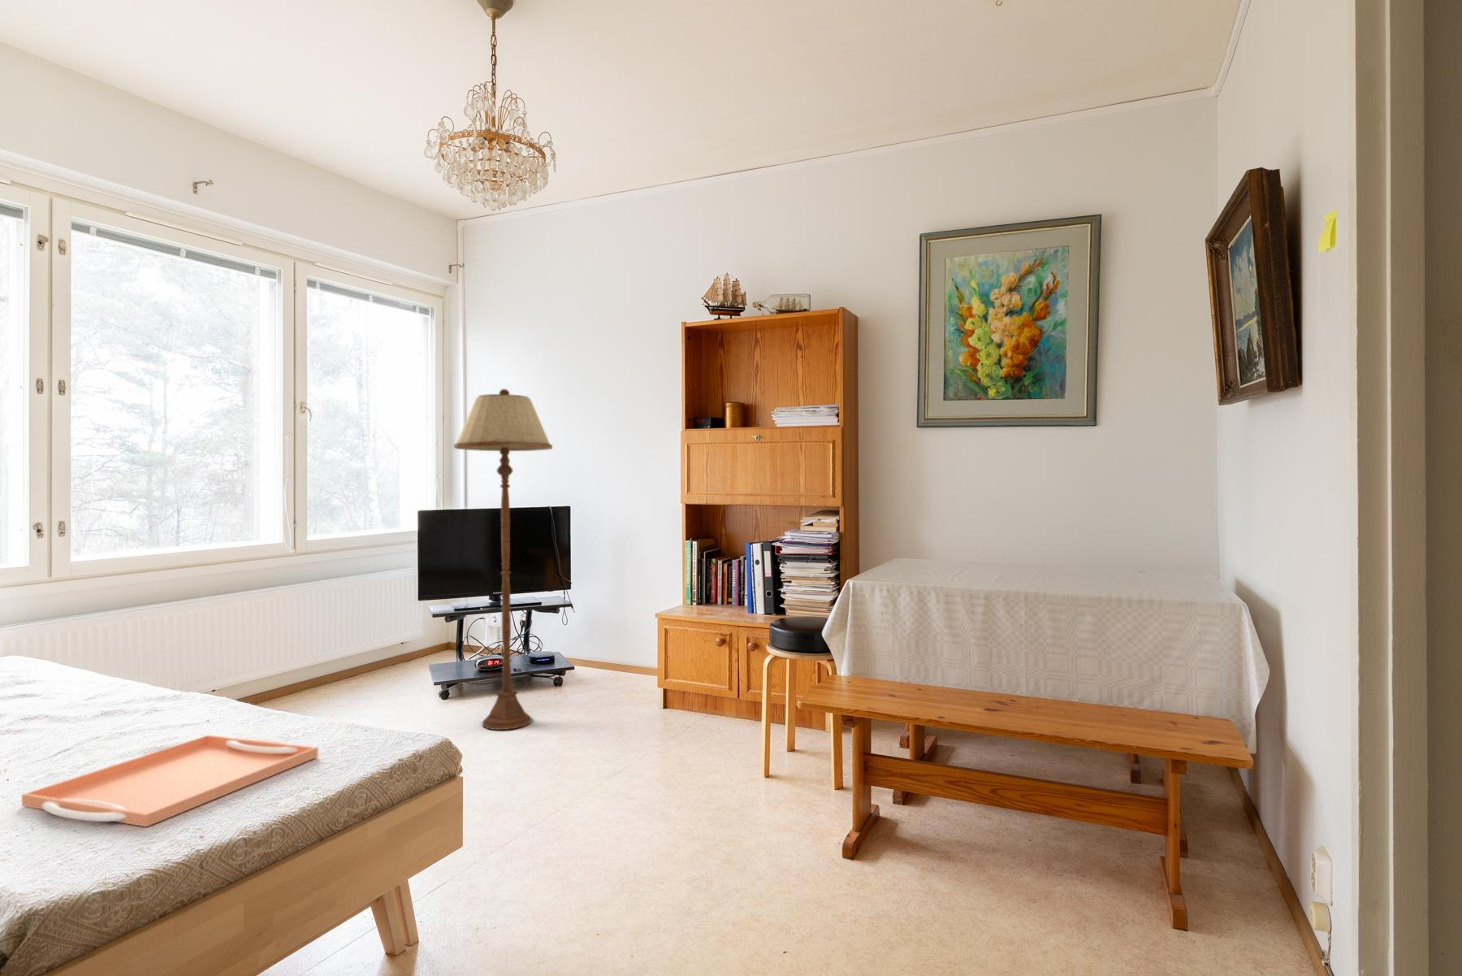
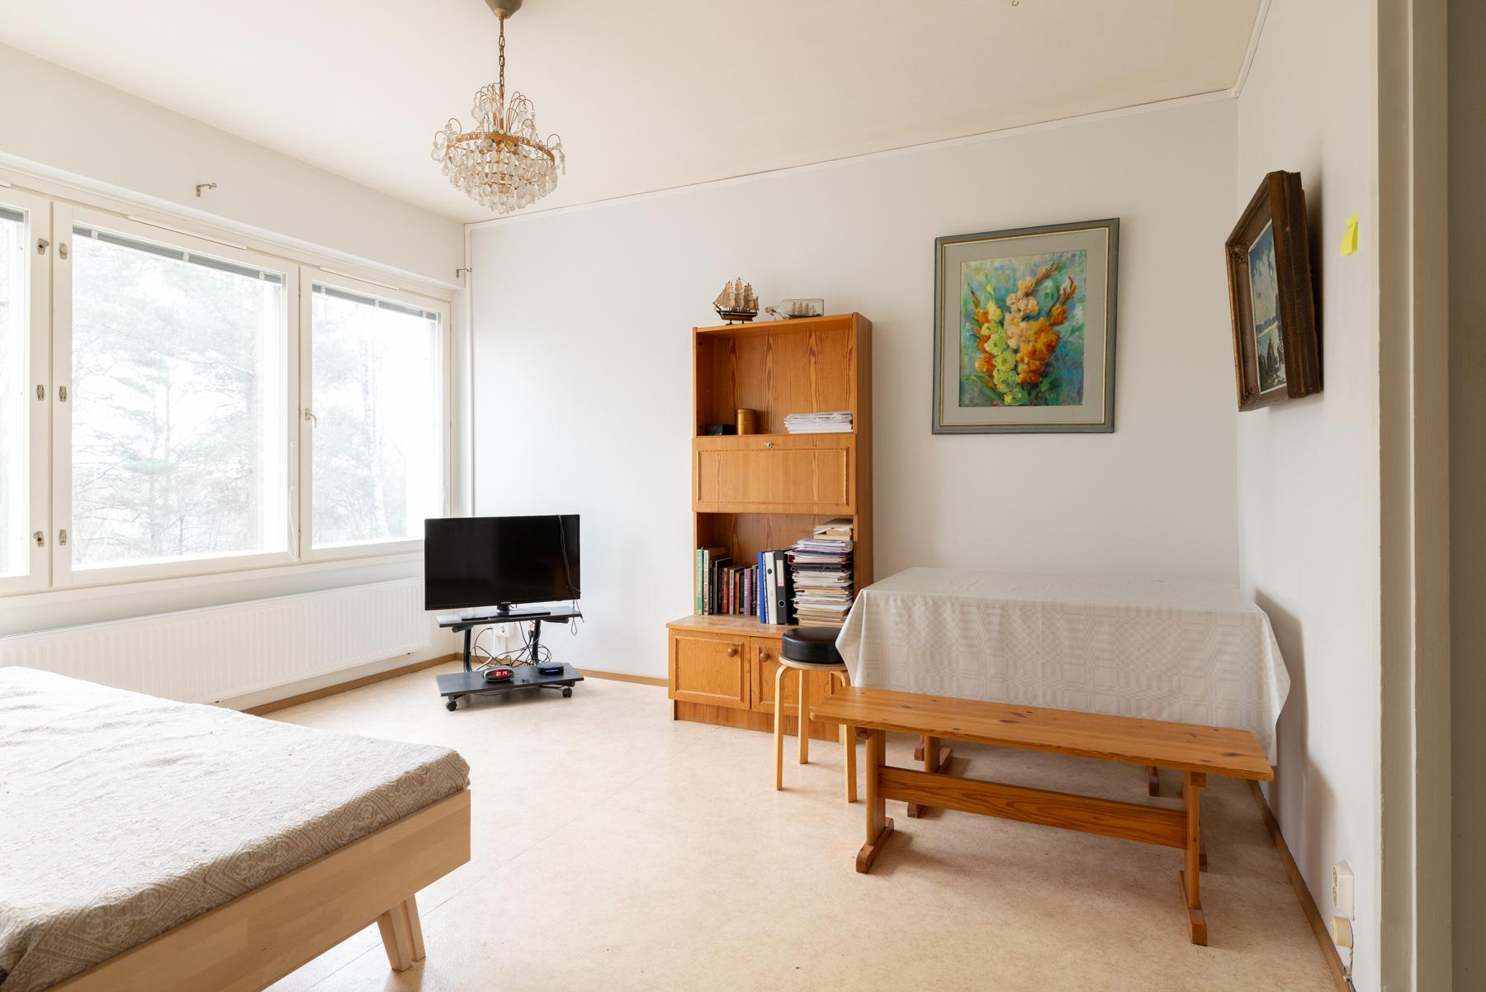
- serving tray [21,734,318,827]
- floor lamp [453,389,553,731]
